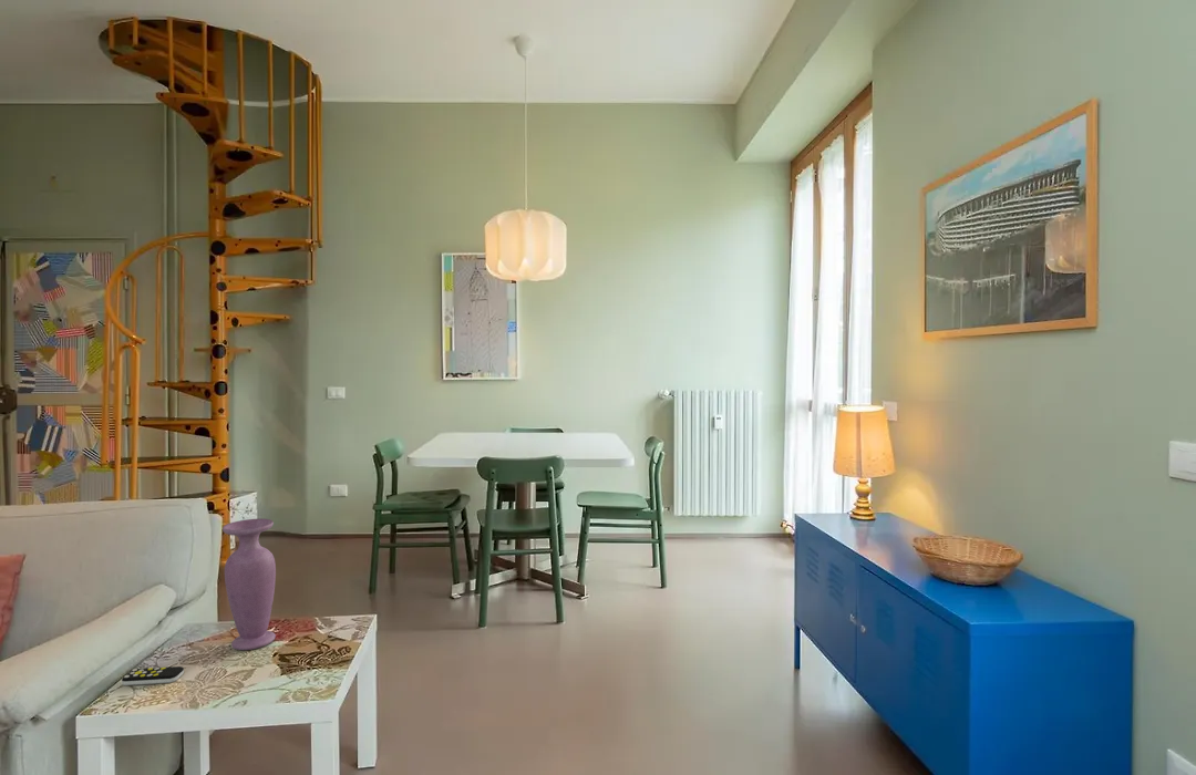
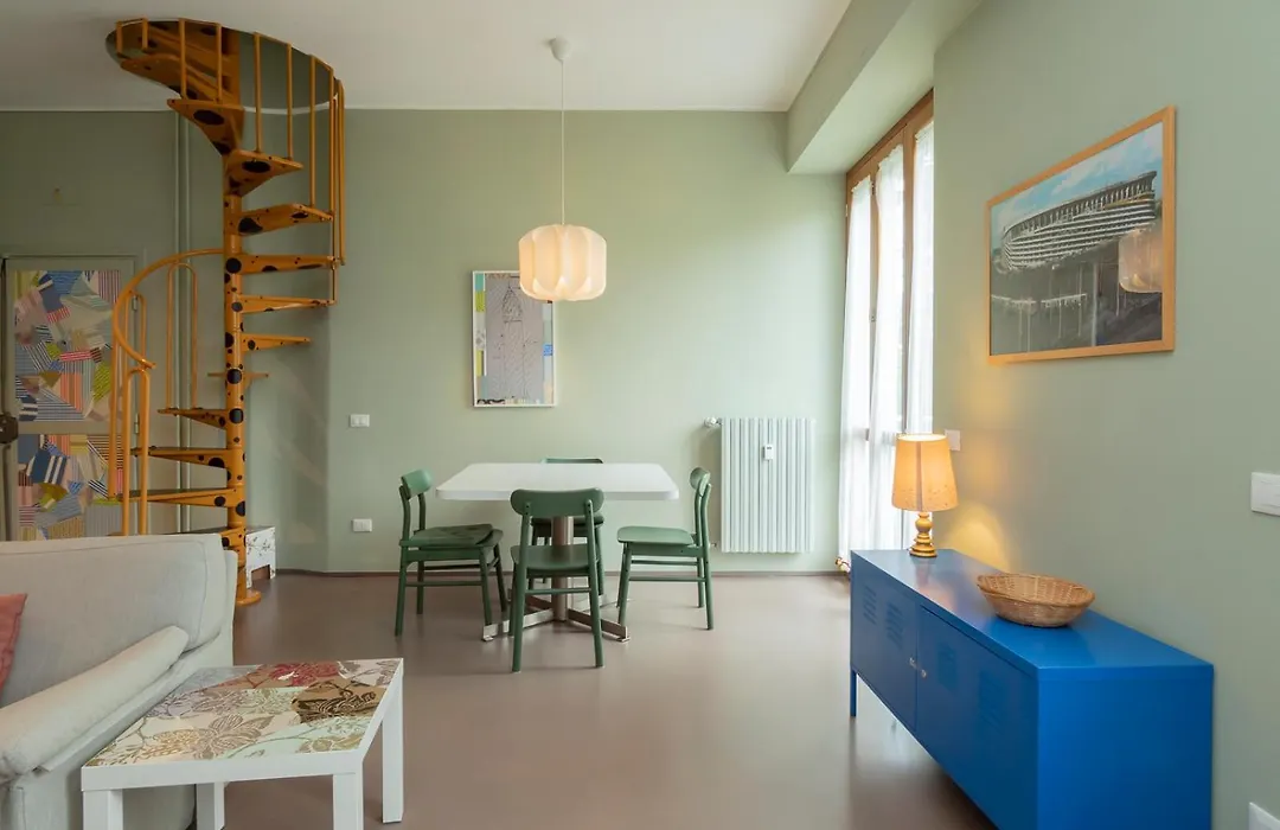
- remote control [121,665,185,686]
- vase [221,518,277,651]
